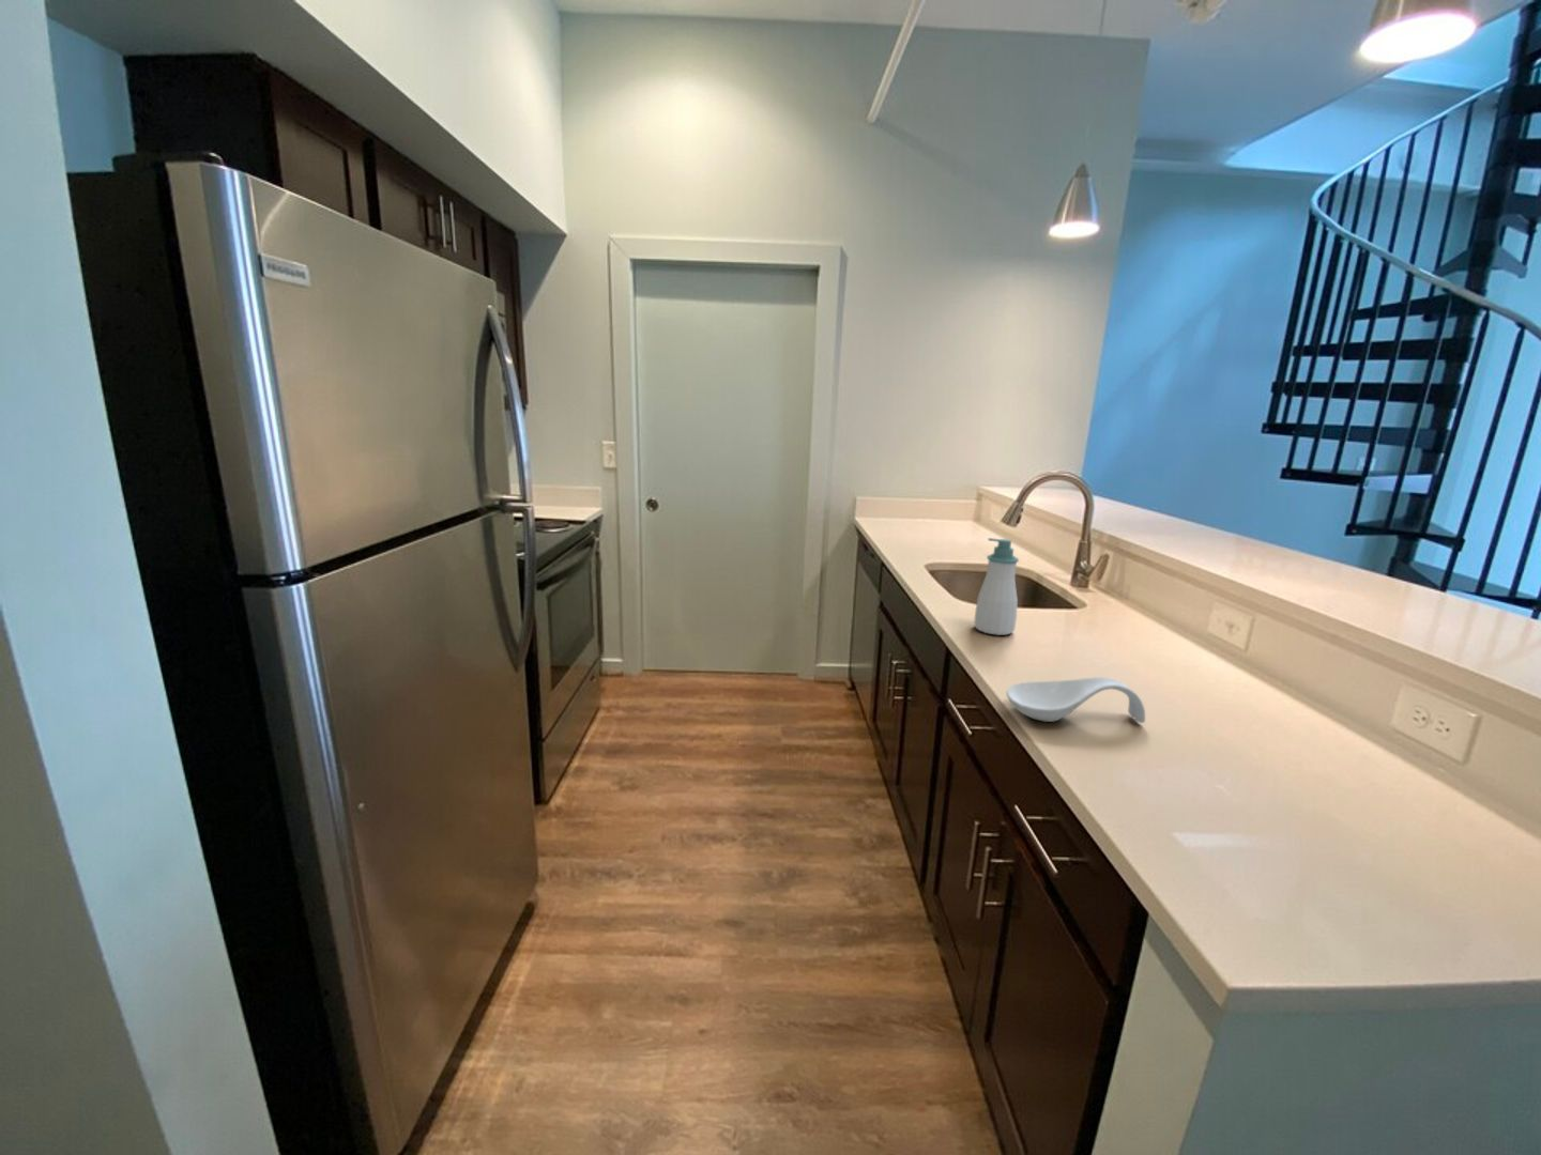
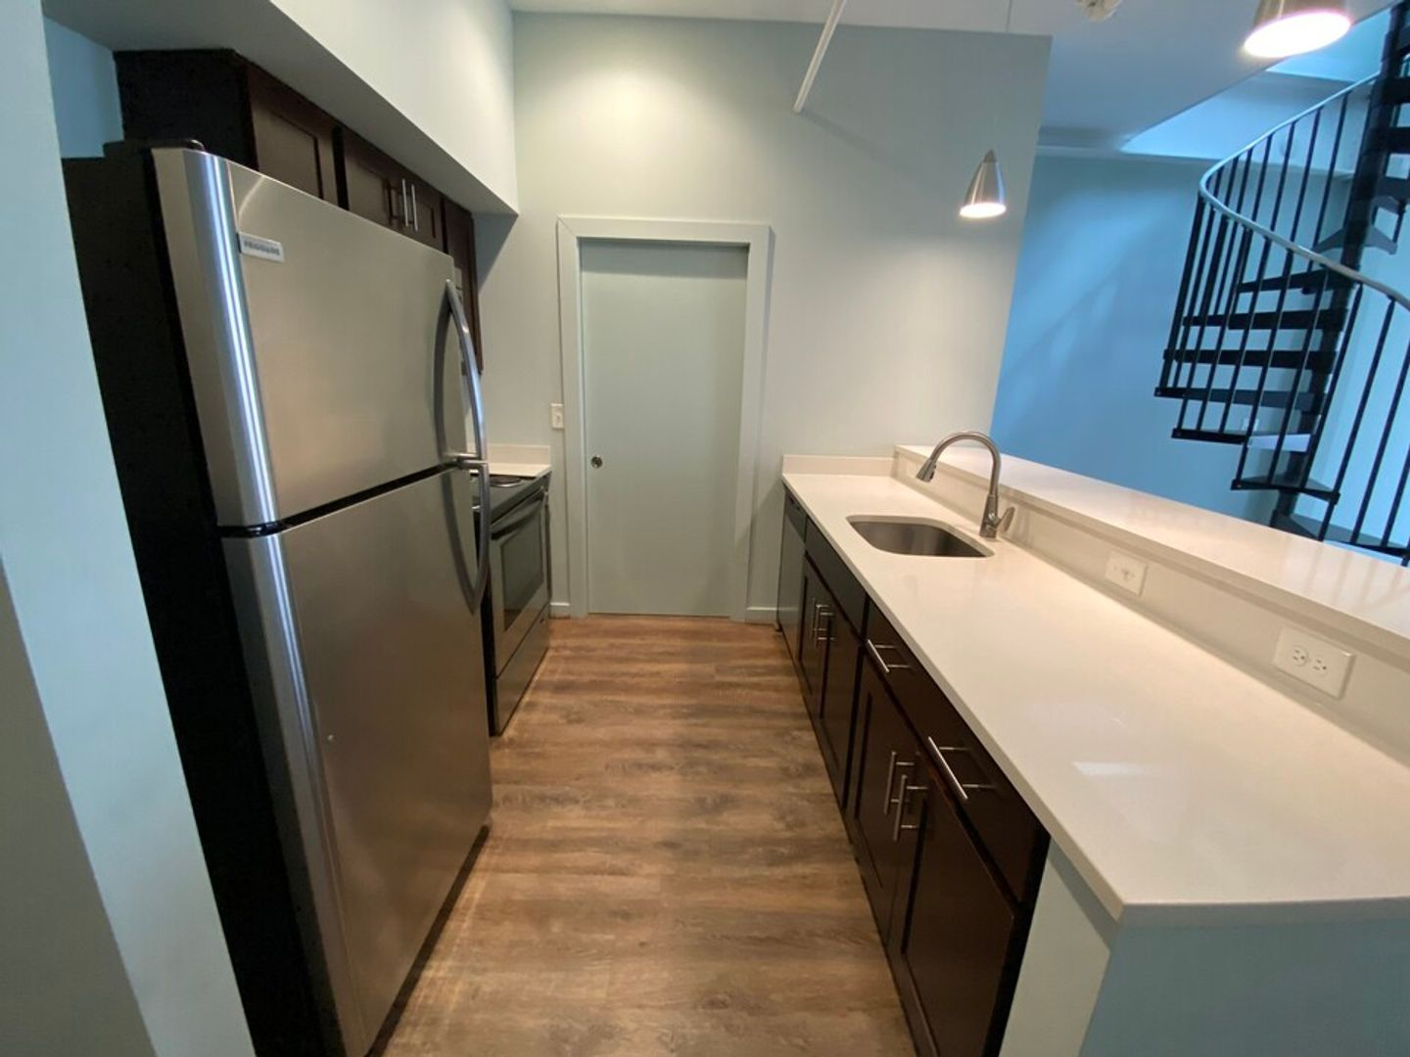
- spoon rest [1006,676,1147,724]
- soap bottle [973,537,1019,636]
